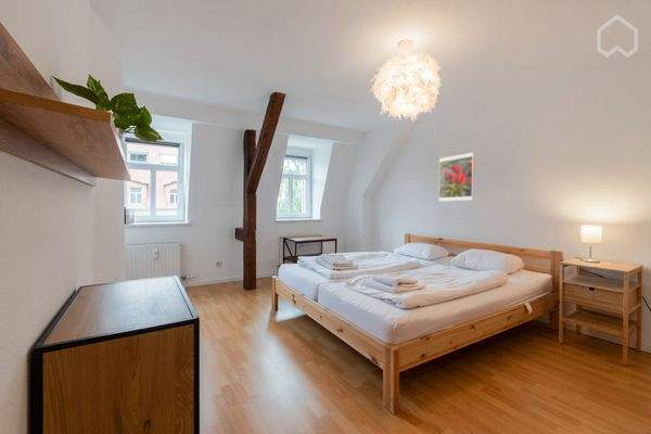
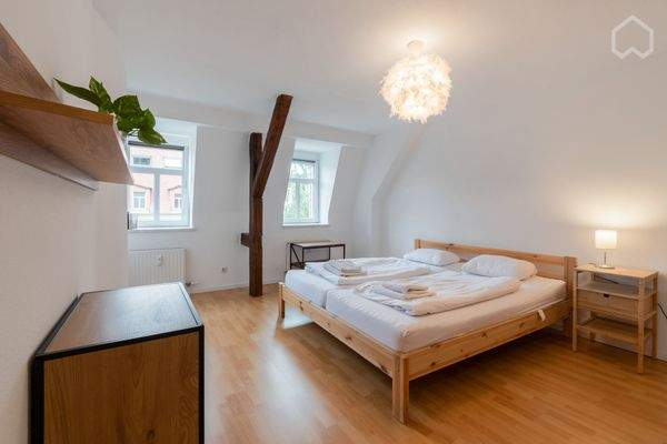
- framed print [437,152,475,202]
